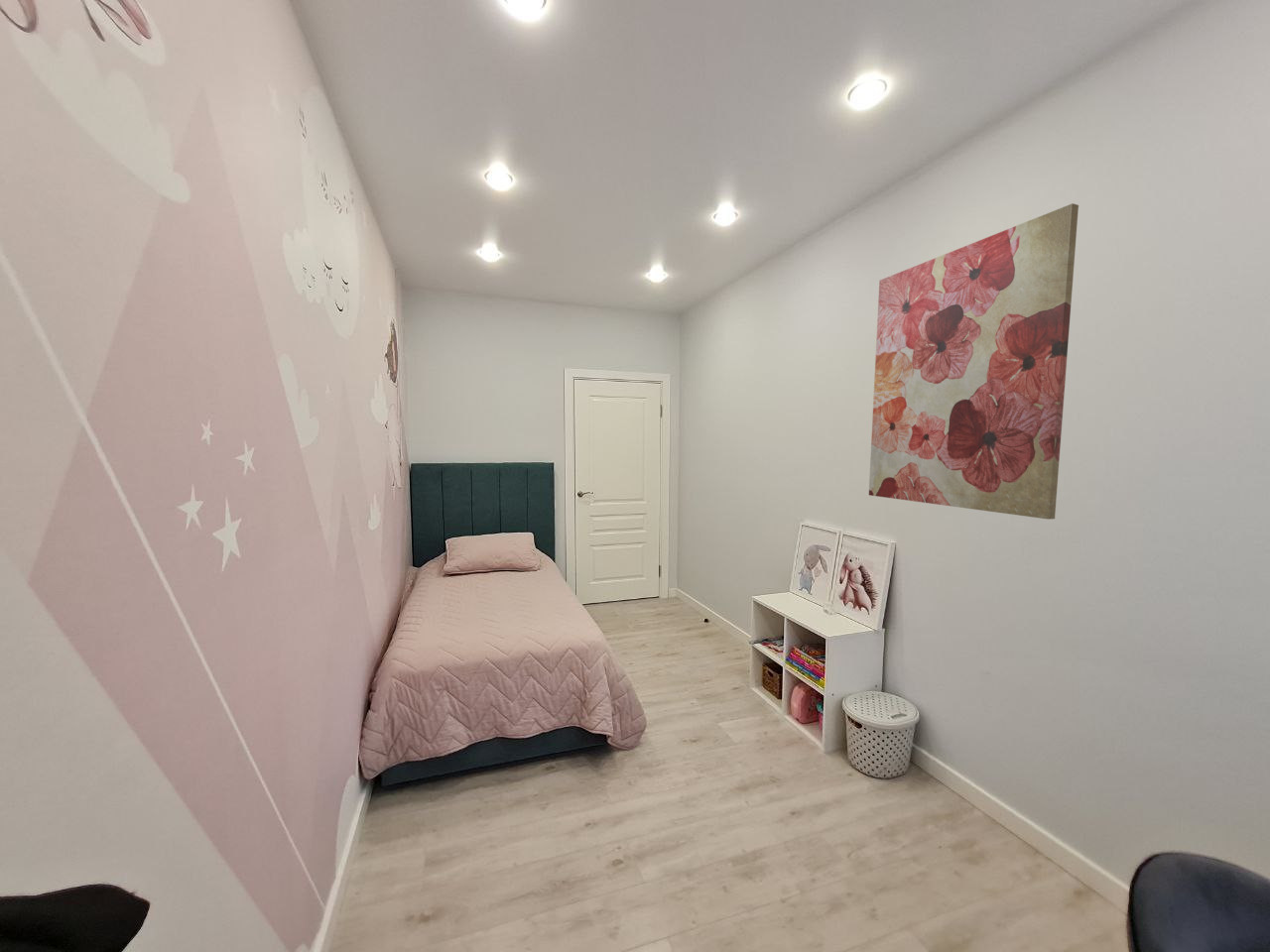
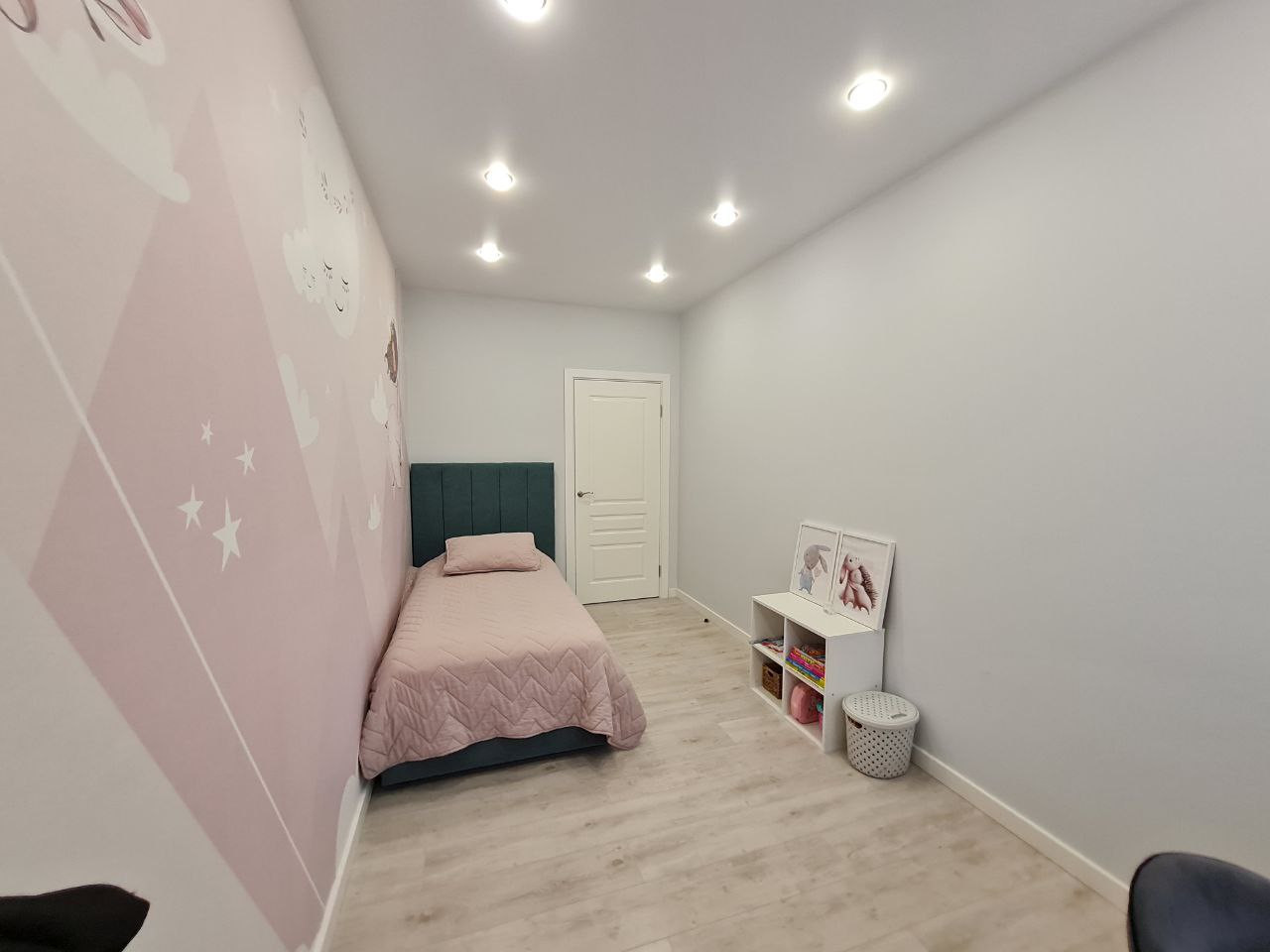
- wall art [868,202,1080,521]
